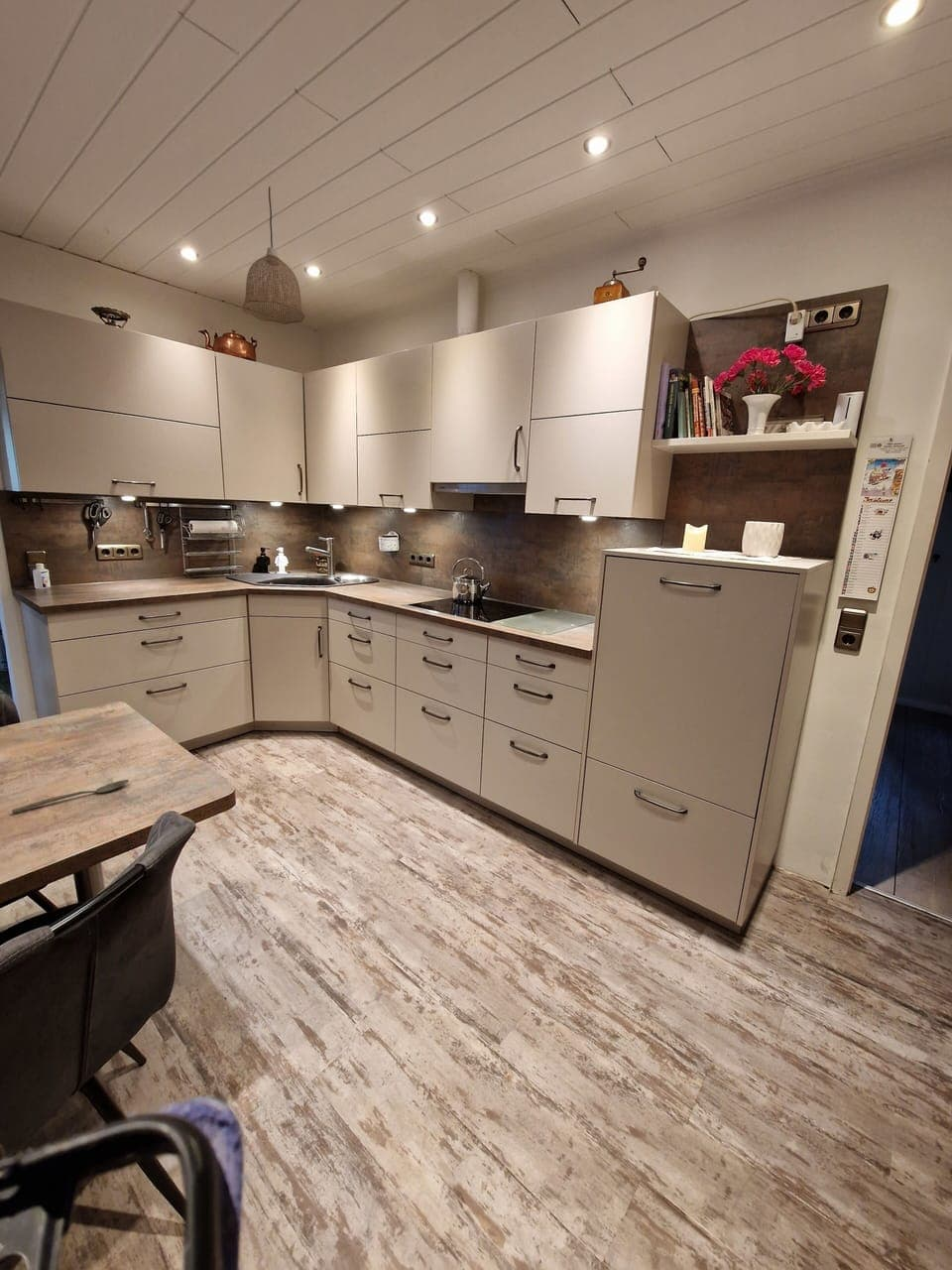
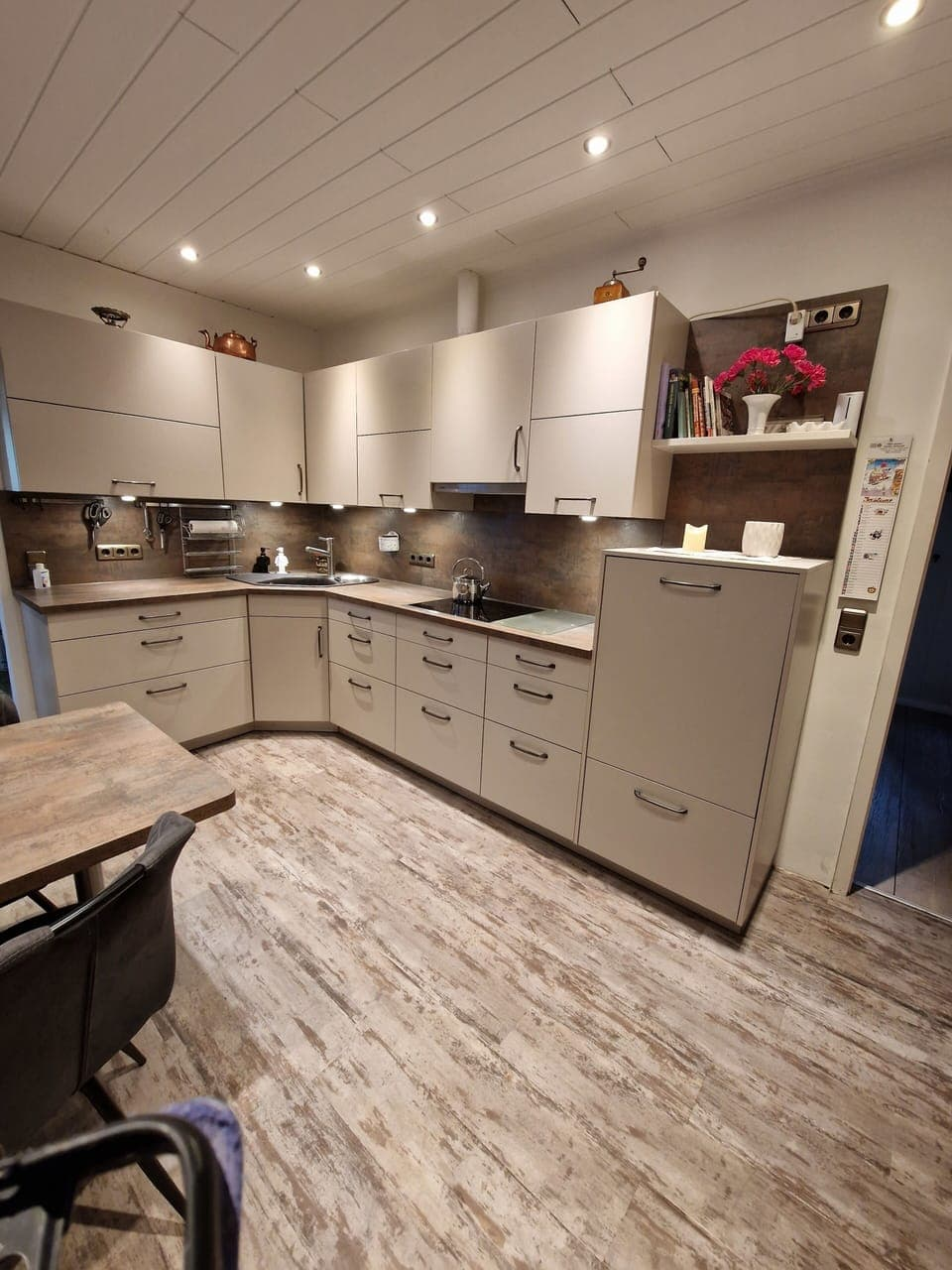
- spoon [11,779,130,814]
- pendant lamp [242,186,306,325]
